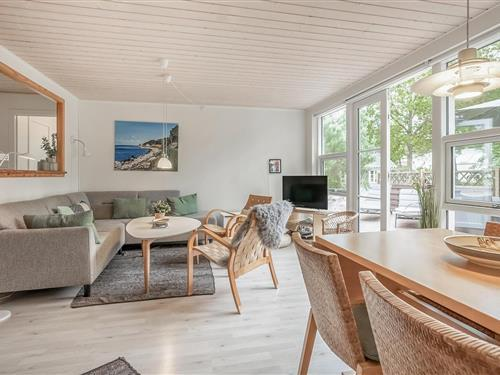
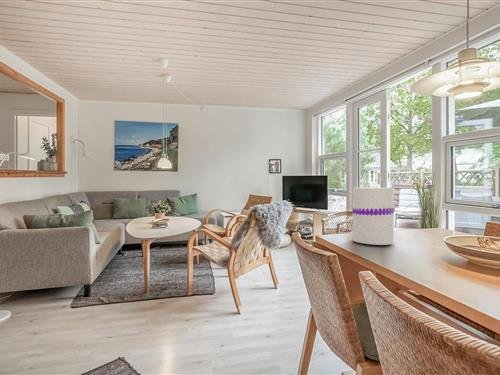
+ vase [351,187,395,246]
